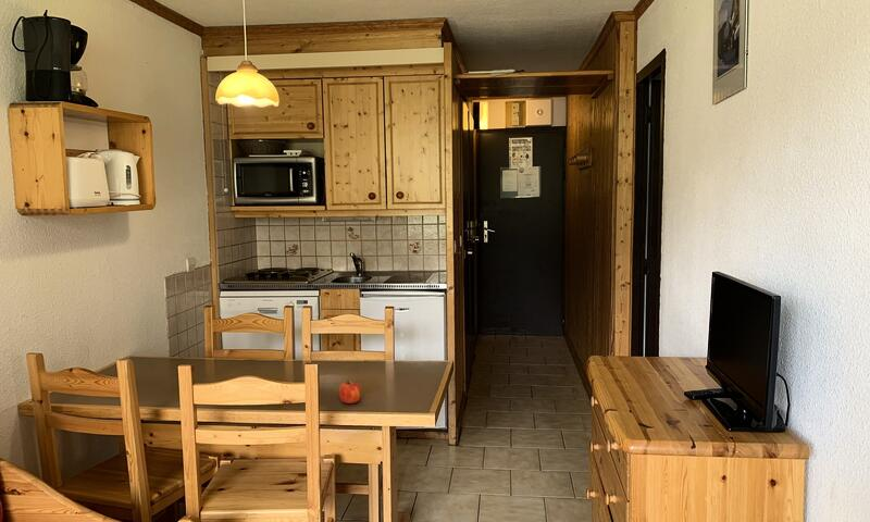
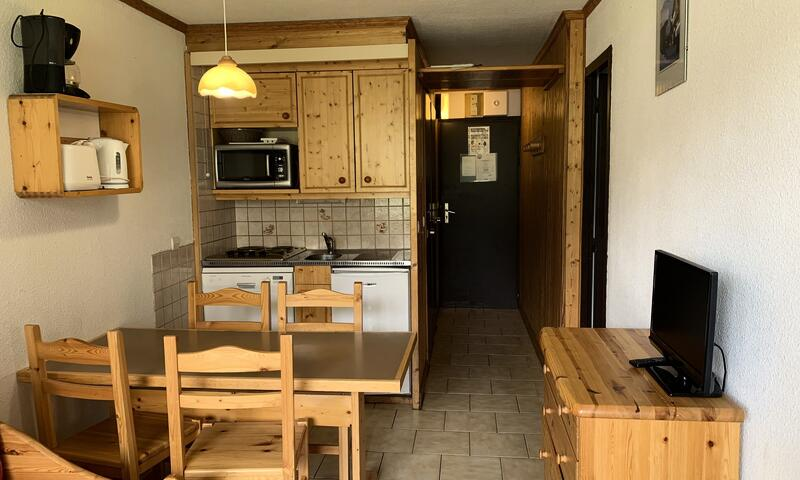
- fruit [338,380,362,405]
